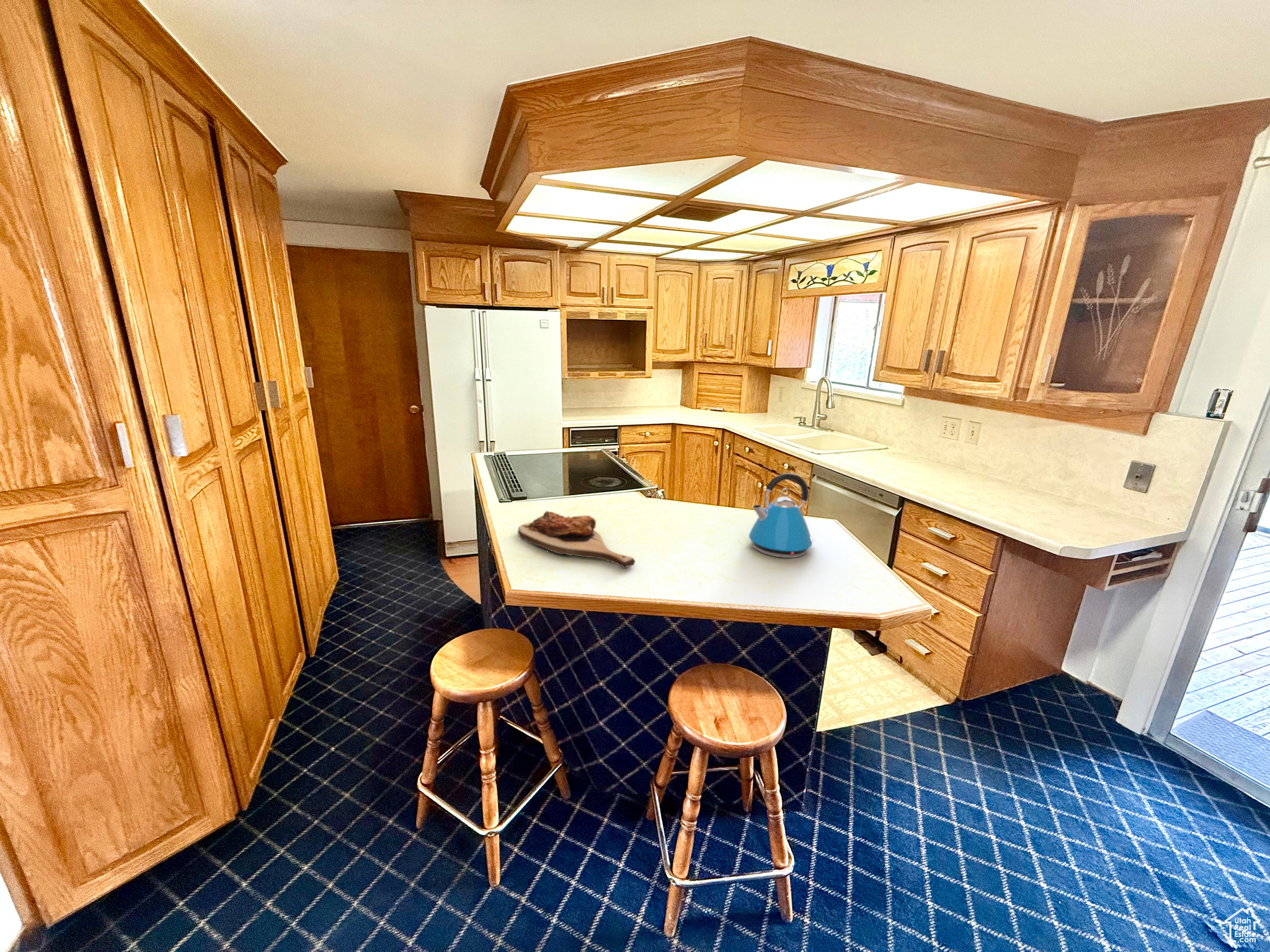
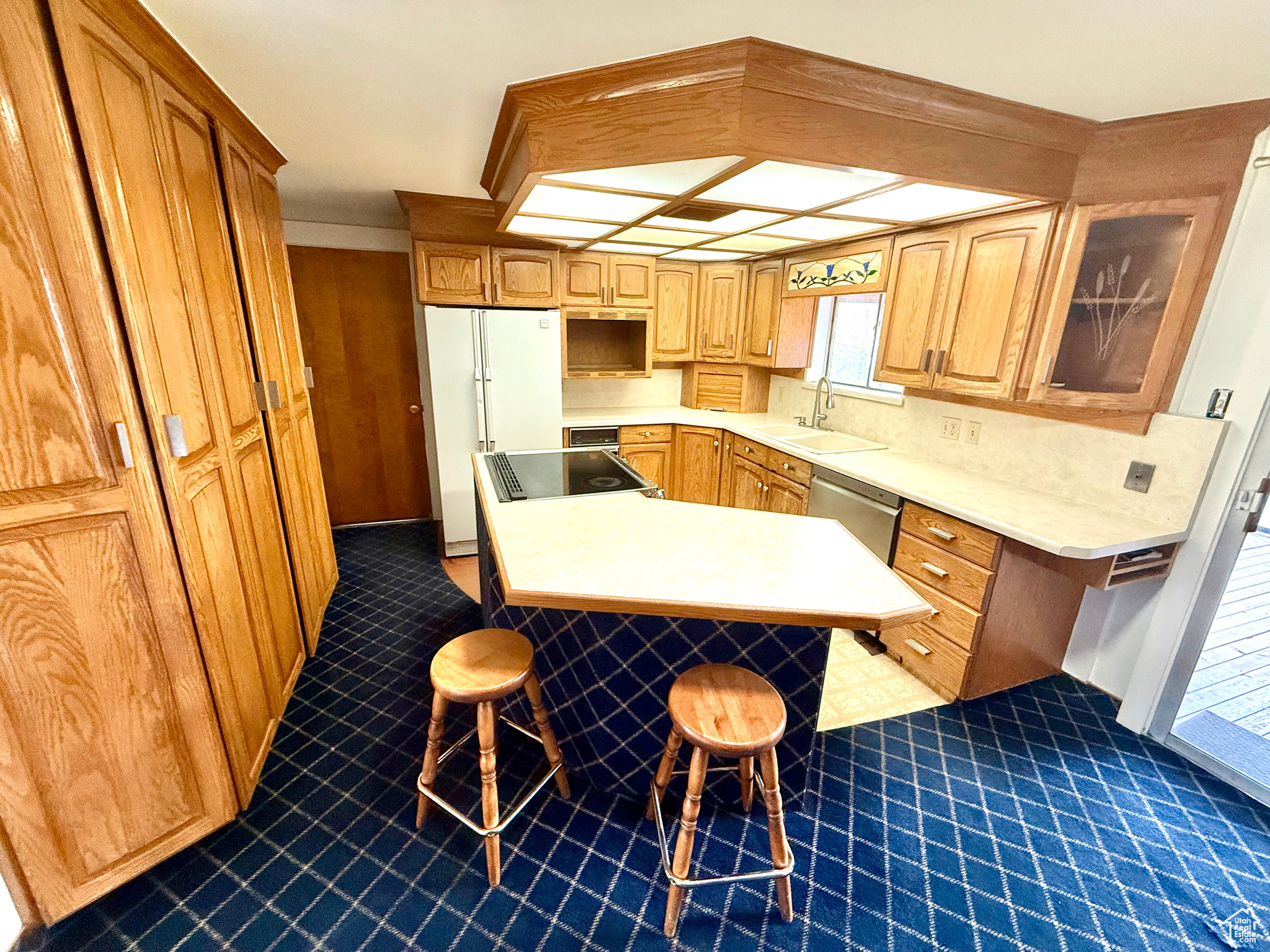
- cutting board [517,510,636,569]
- kettle [748,472,815,558]
